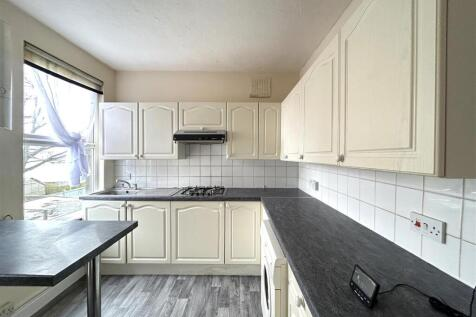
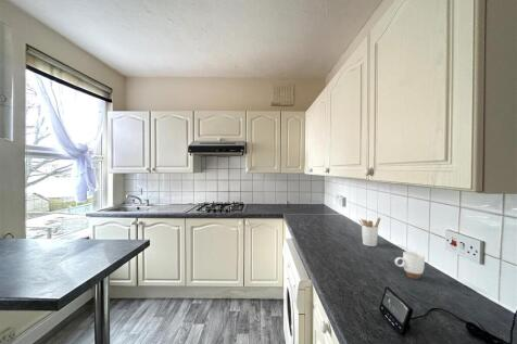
+ mug [394,250,426,280]
+ utensil holder [357,217,381,247]
